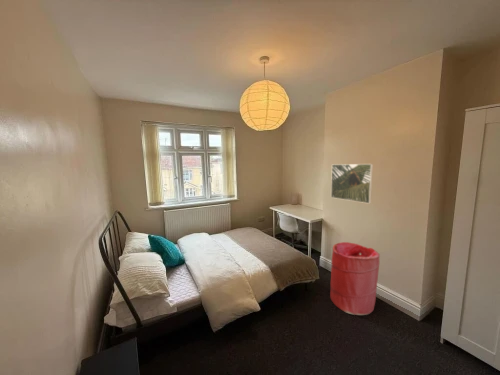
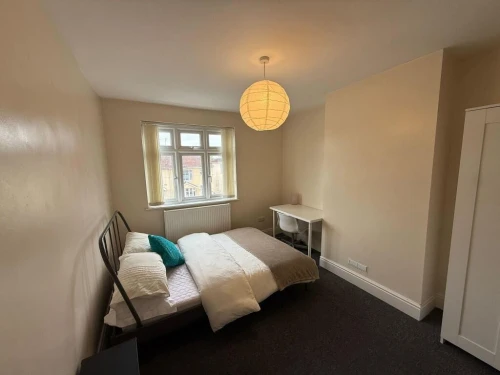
- laundry hamper [329,241,381,316]
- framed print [330,163,374,204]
